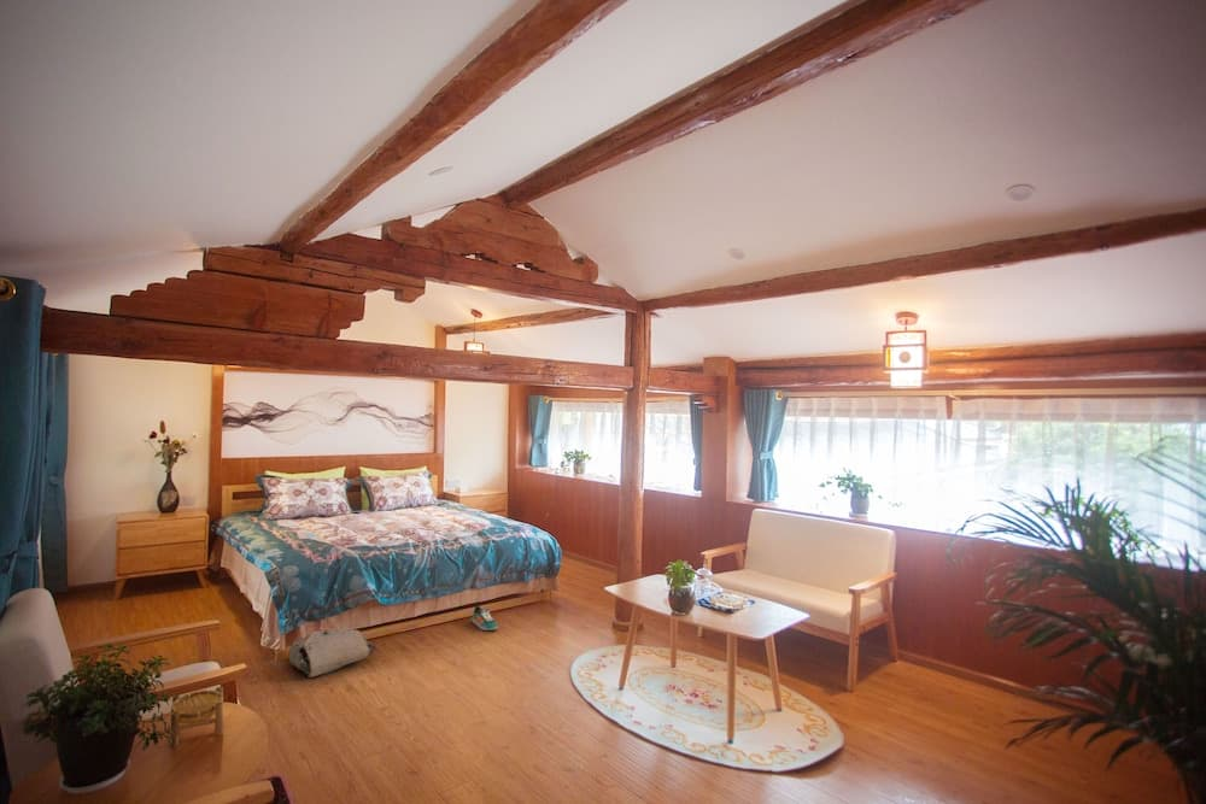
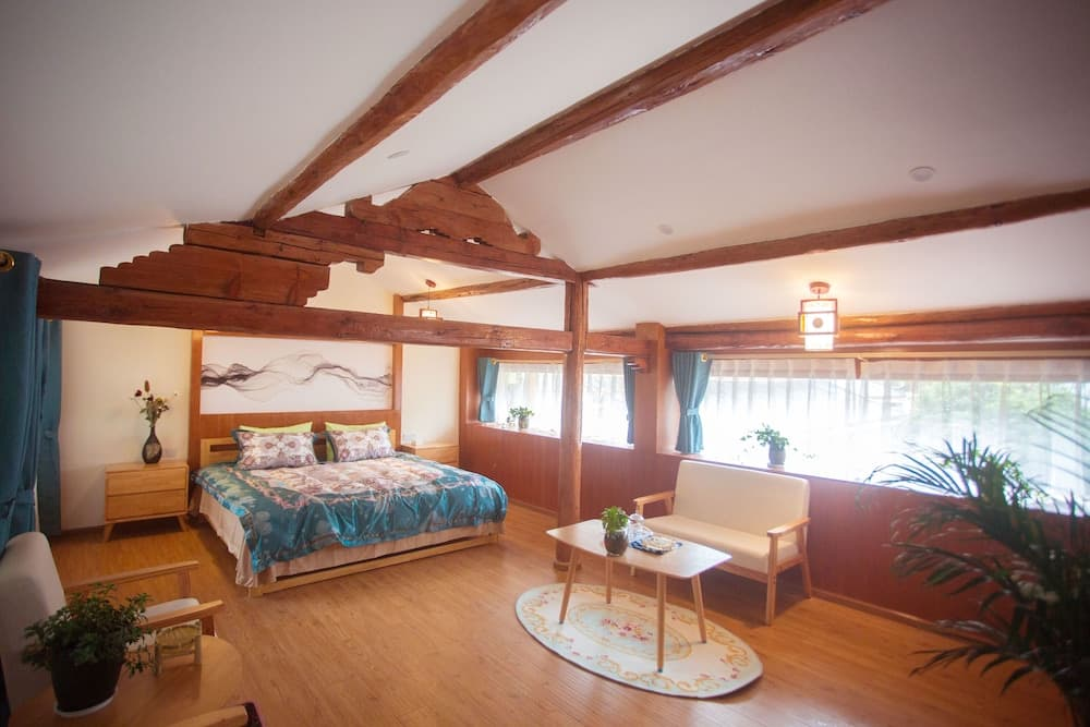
- bag [288,628,377,679]
- sneaker [472,605,498,632]
